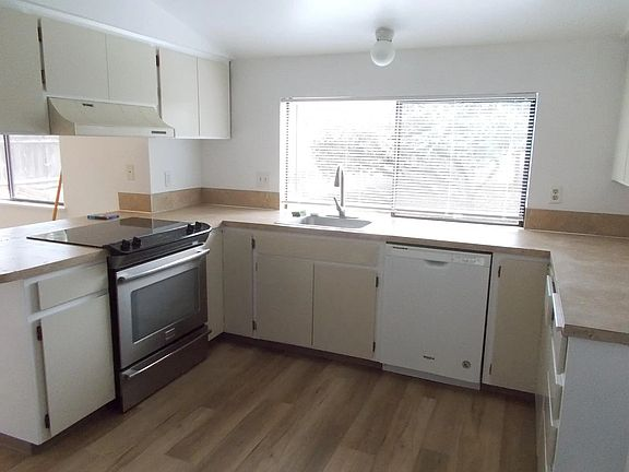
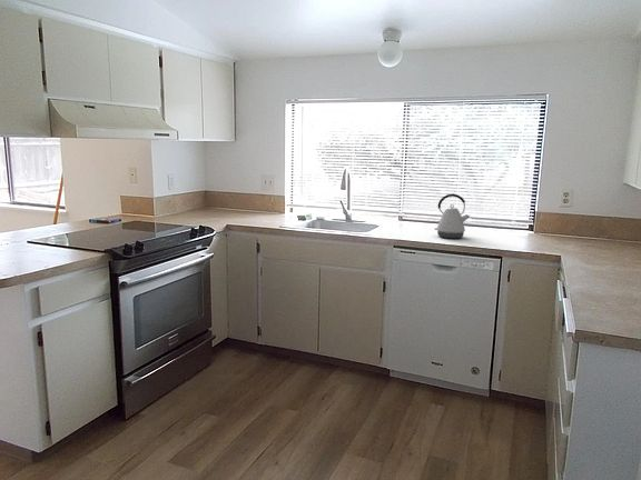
+ kettle [434,193,471,240]
